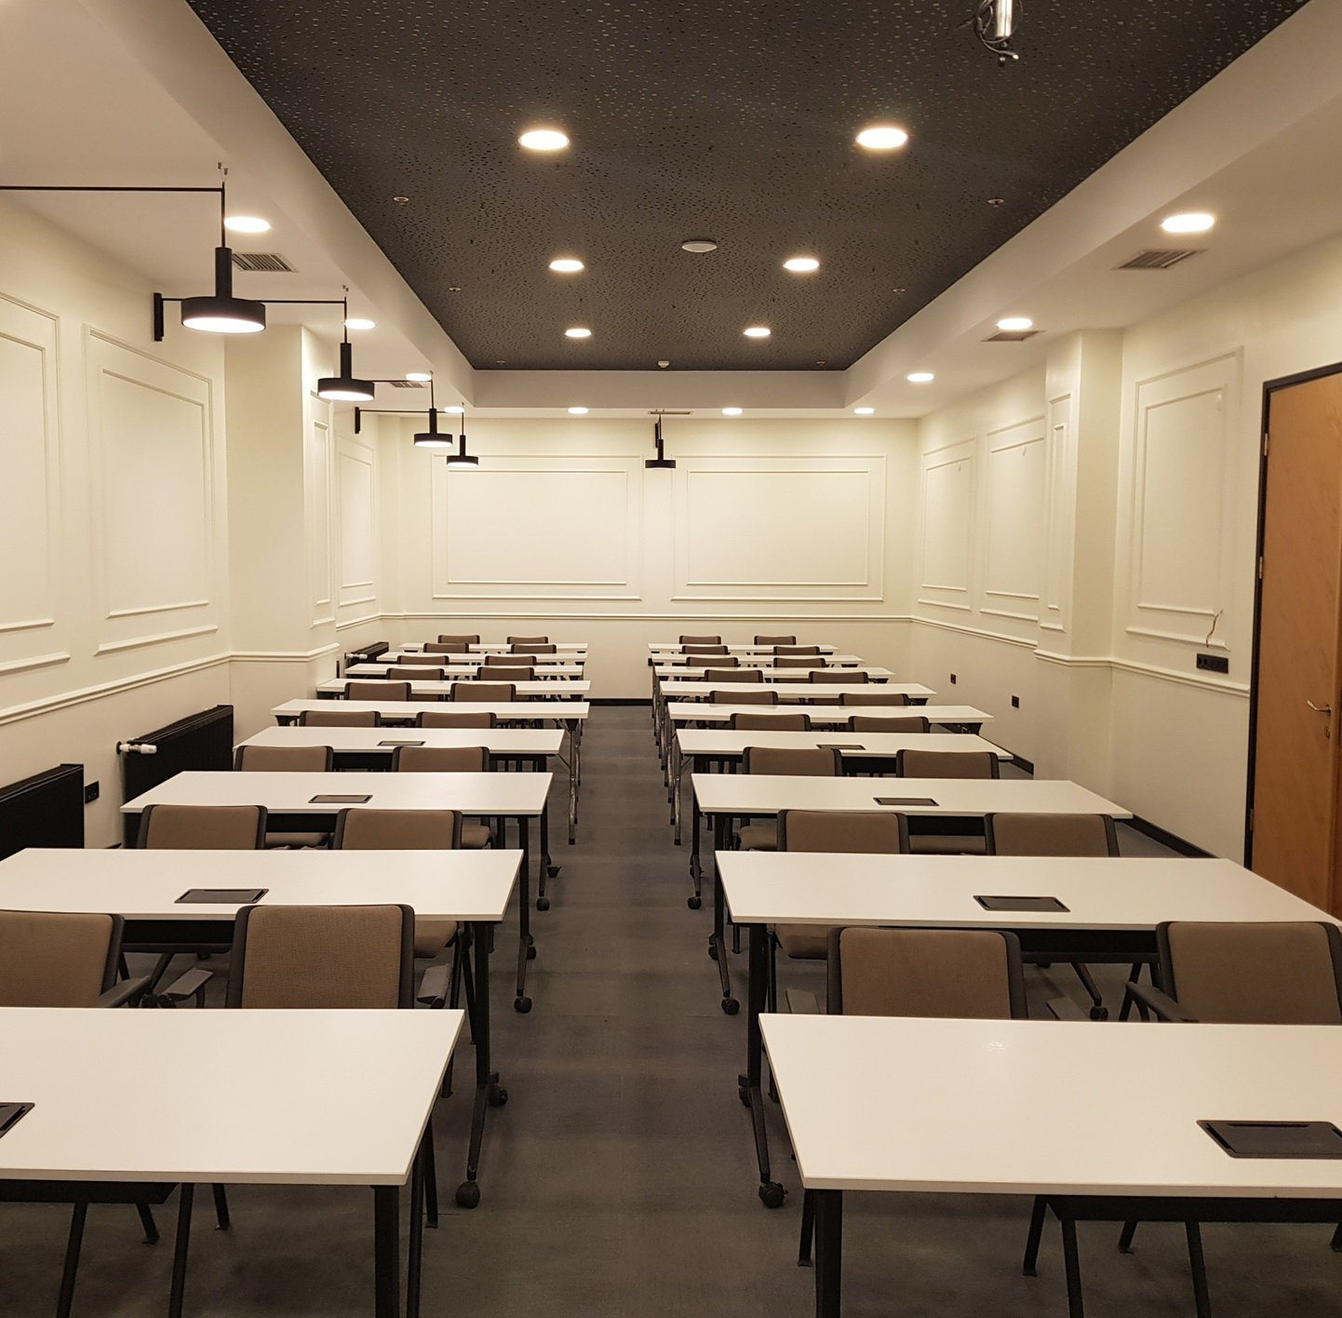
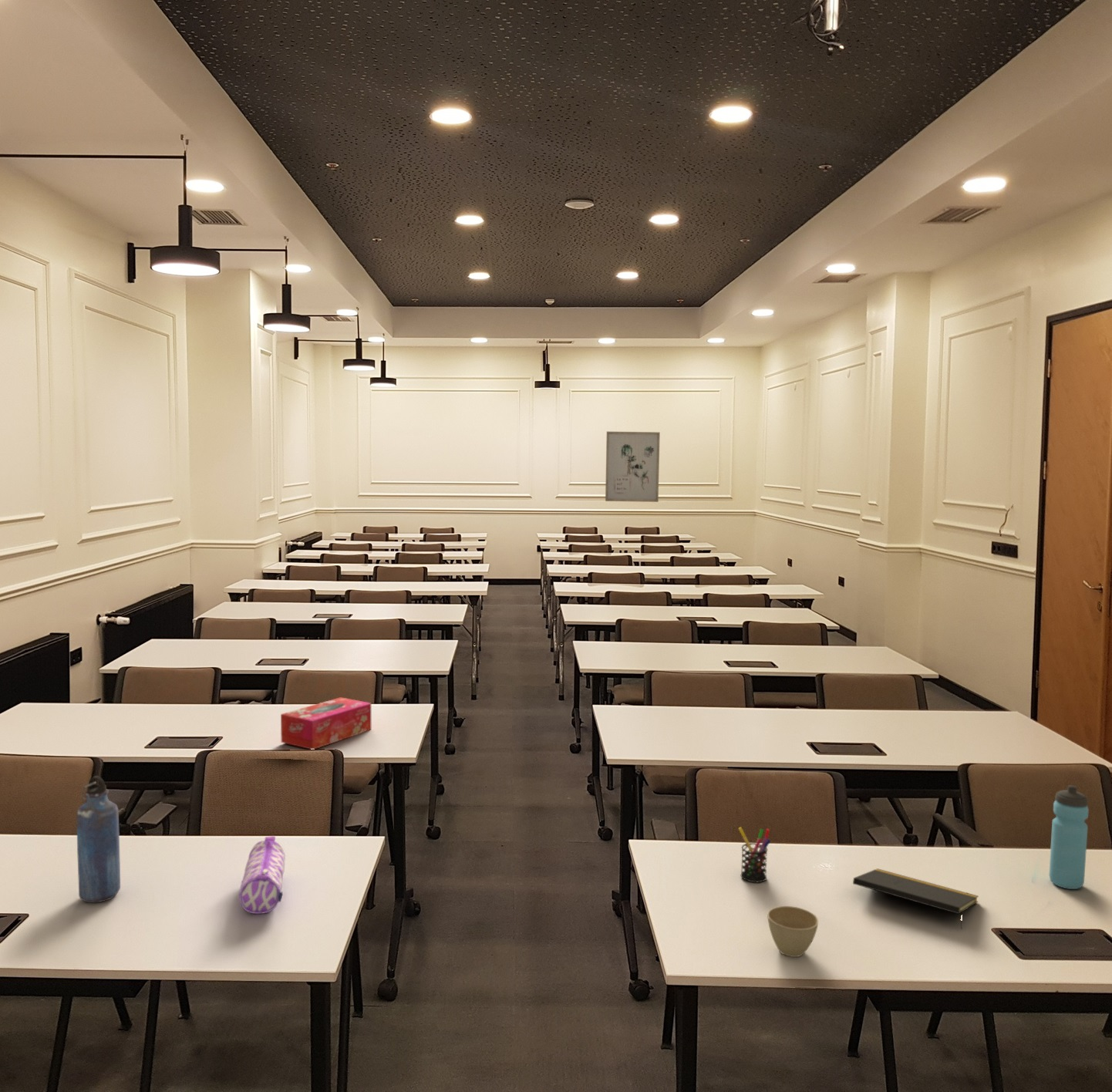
+ water bottle [1048,784,1090,890]
+ pen holder [738,827,771,883]
+ notepad [852,868,979,930]
+ flower pot [767,905,819,958]
+ water bottle [76,775,121,903]
+ pencil case [238,835,286,915]
+ tissue box [280,696,372,750]
+ wall art [605,431,661,503]
